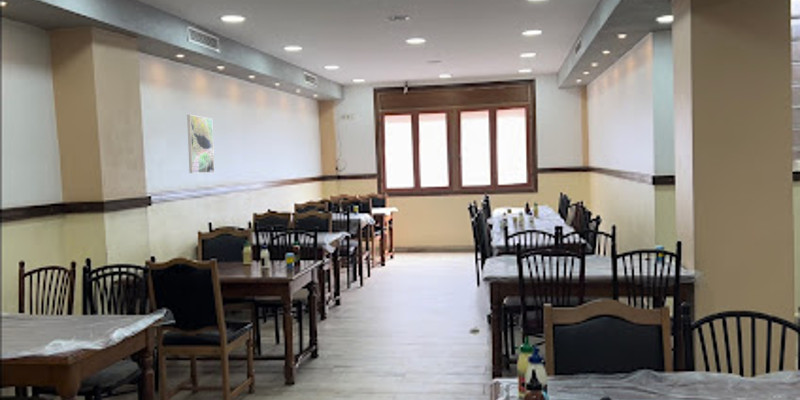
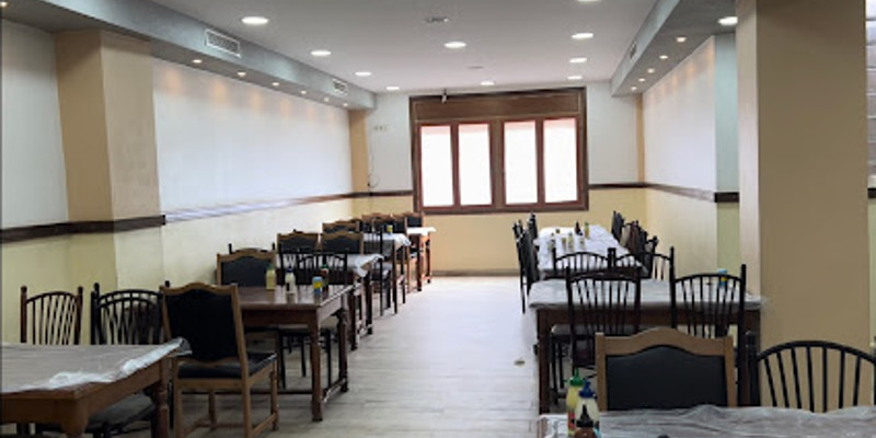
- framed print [186,114,215,174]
